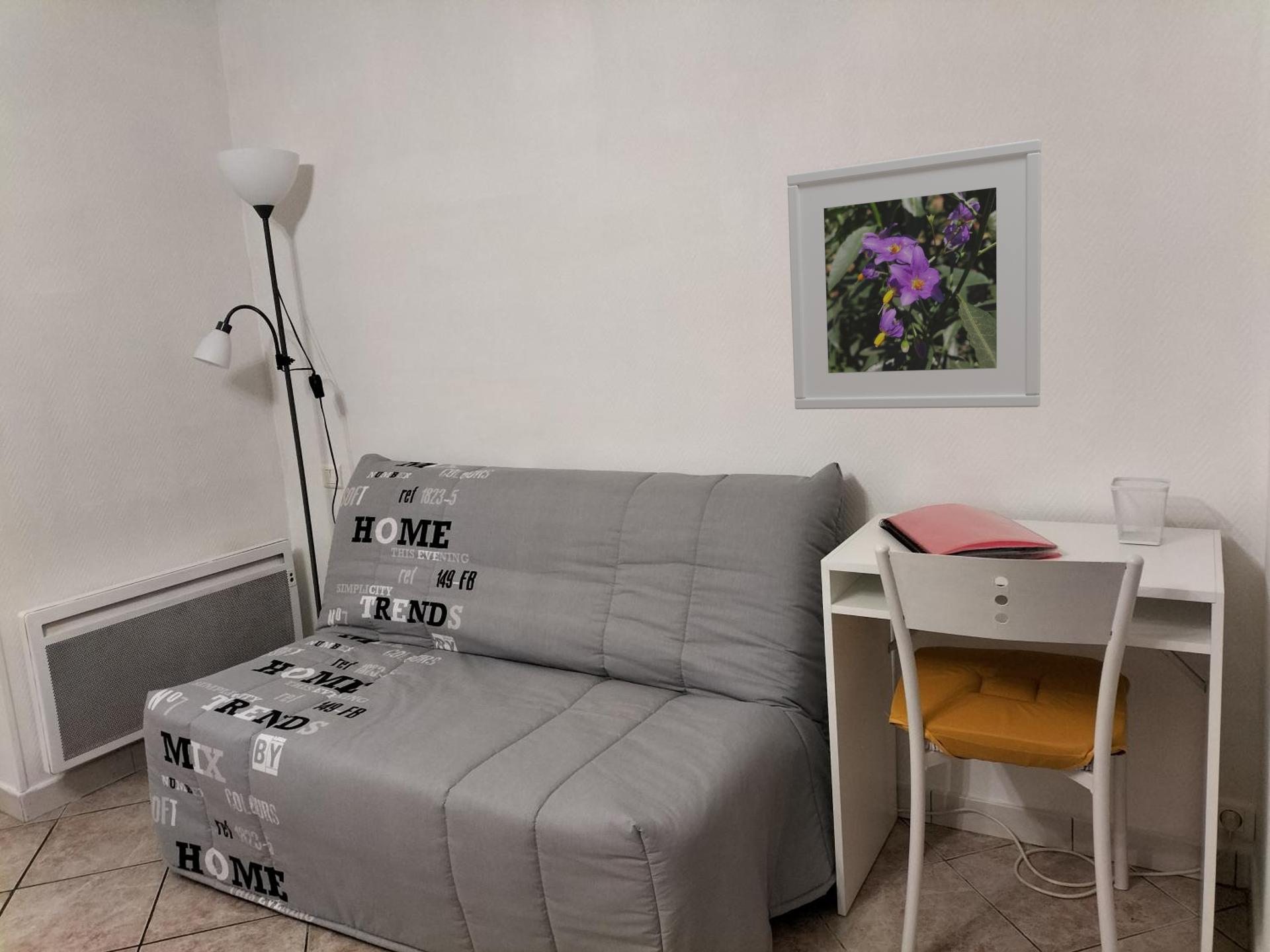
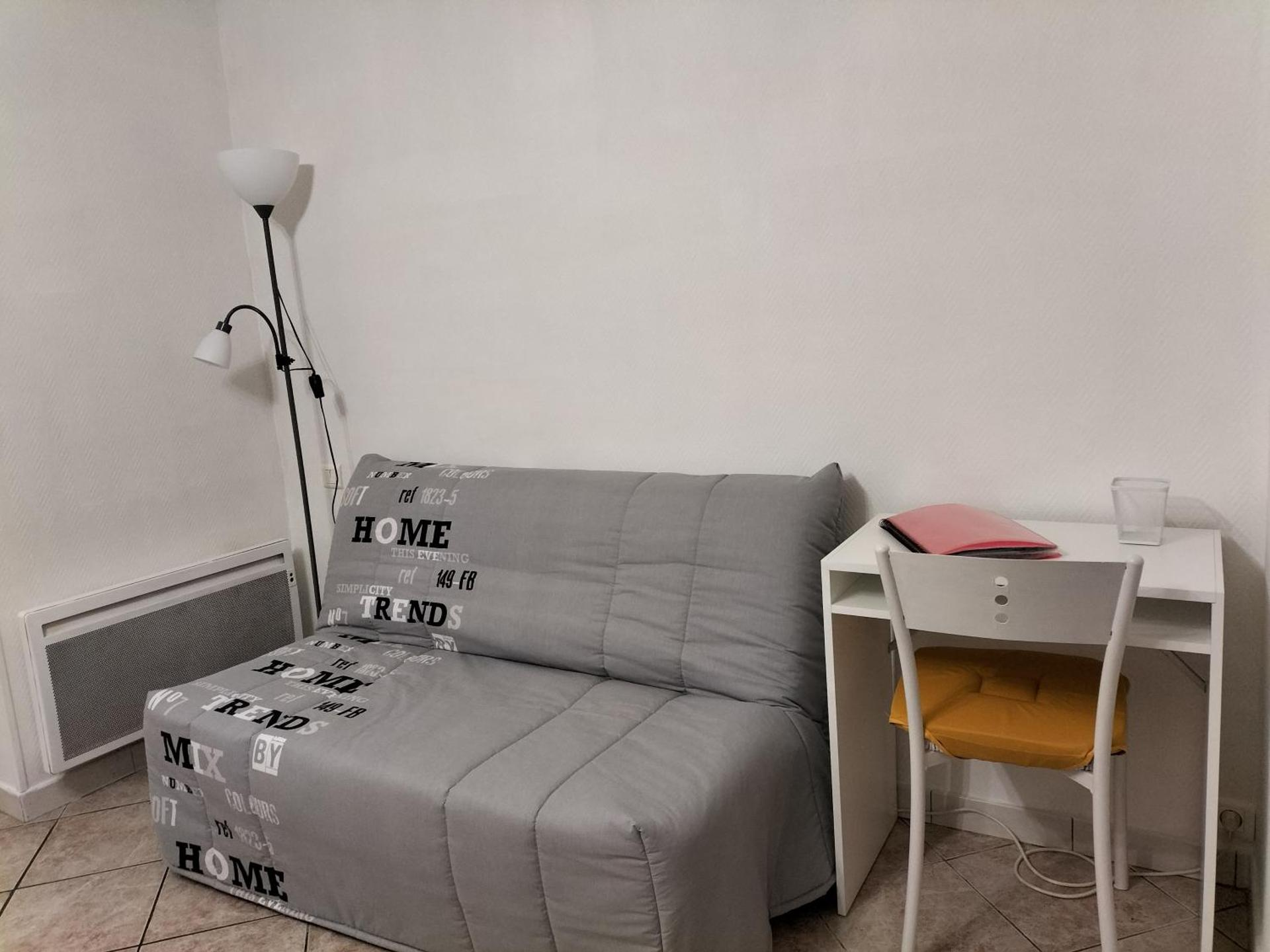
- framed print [786,138,1042,410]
